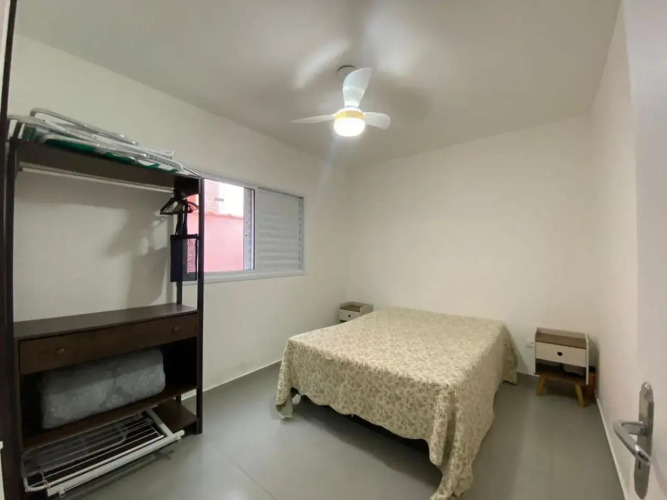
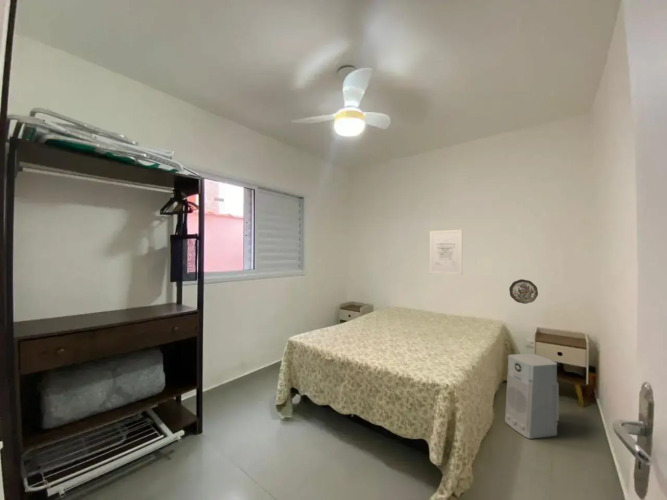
+ decorative plate [508,278,539,305]
+ air purifier [504,353,560,440]
+ wall art [429,229,463,276]
